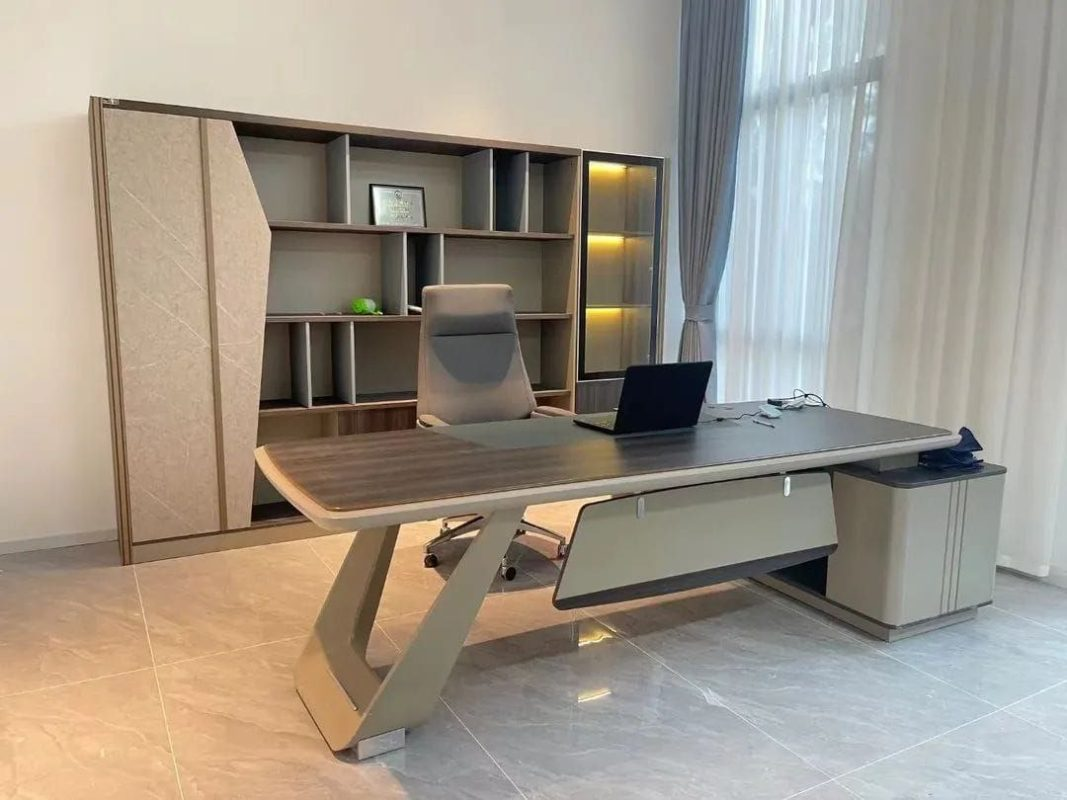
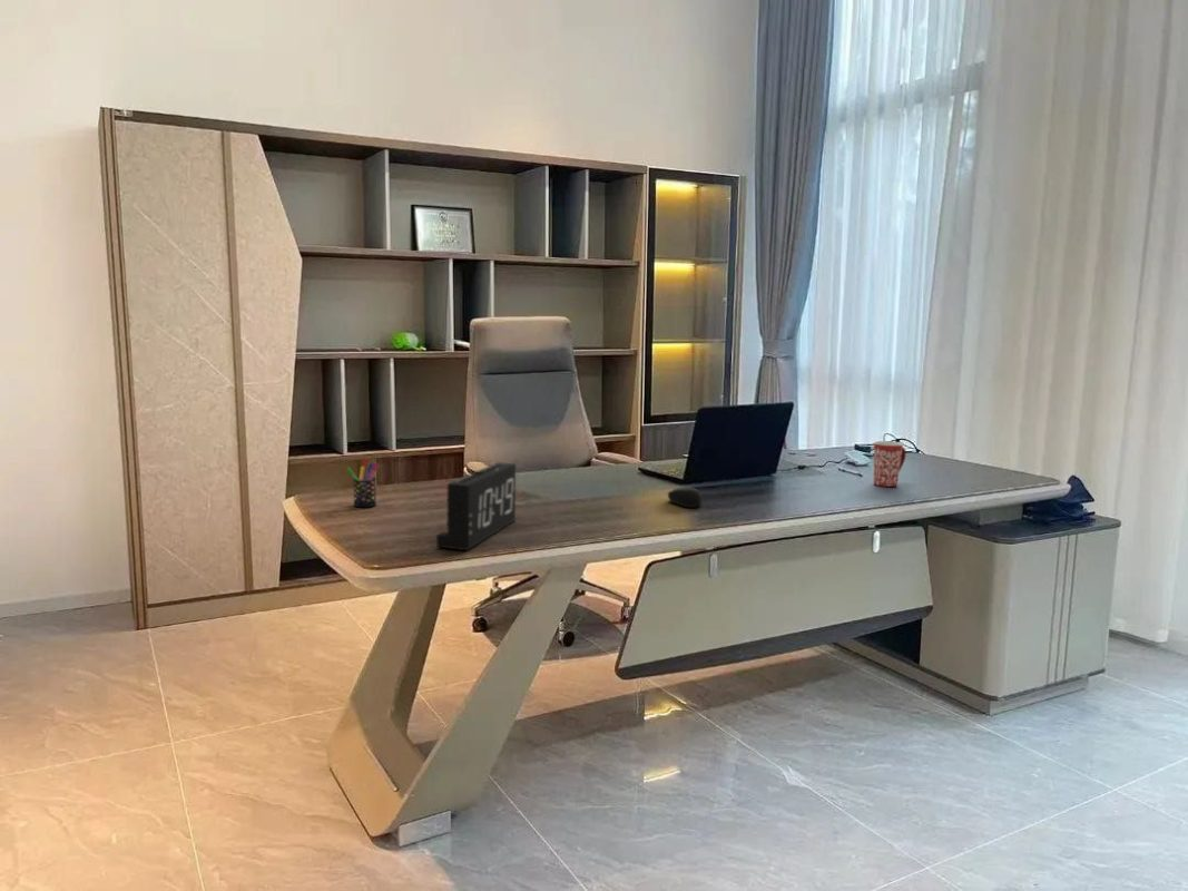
+ mug [872,440,907,488]
+ pen holder [345,457,379,508]
+ computer mouse [667,486,703,509]
+ alarm clock [435,461,517,551]
